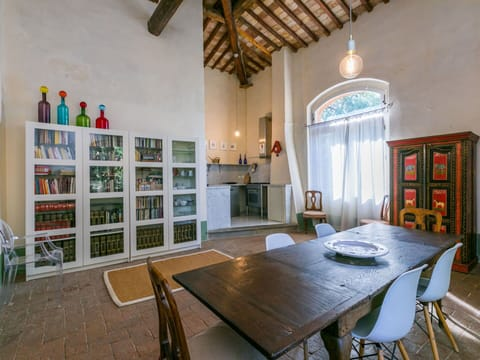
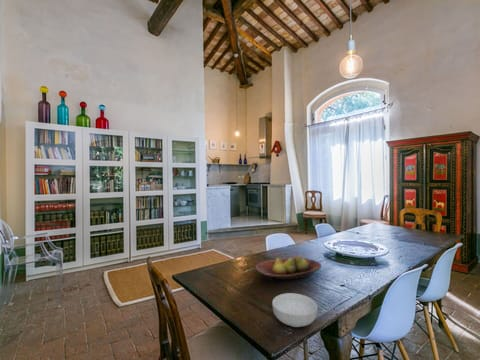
+ fruit bowl [255,255,323,282]
+ cereal bowl [271,292,318,328]
